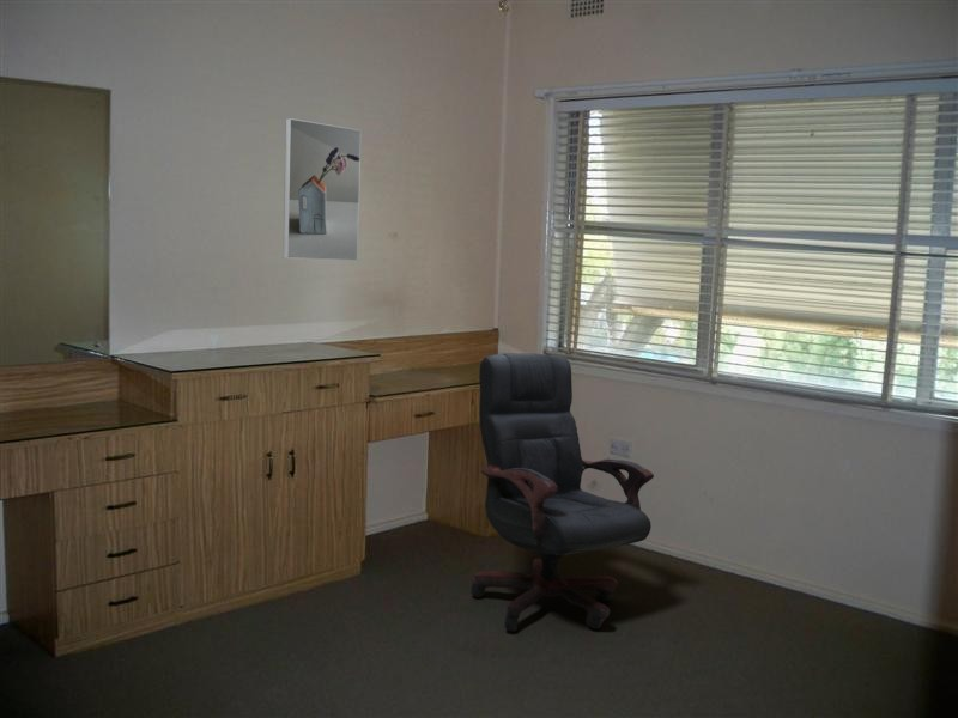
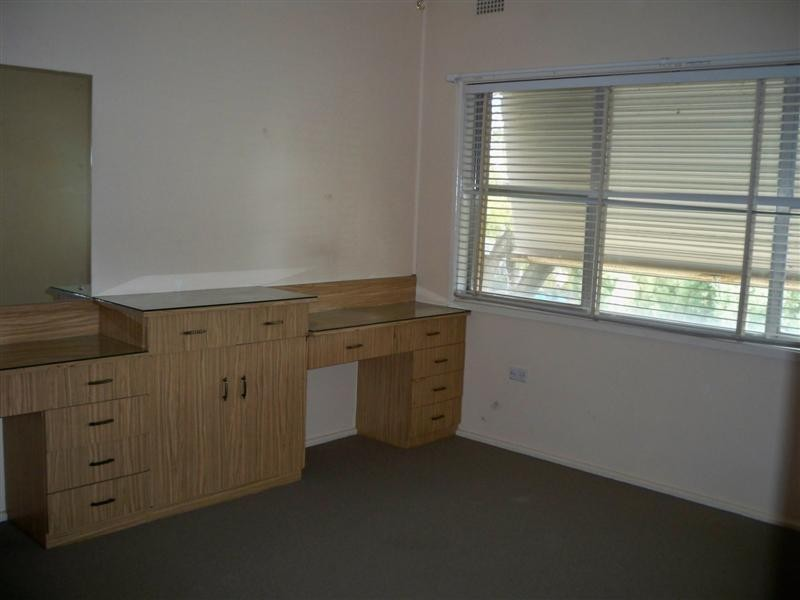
- office chair [469,352,655,632]
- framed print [283,117,363,262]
